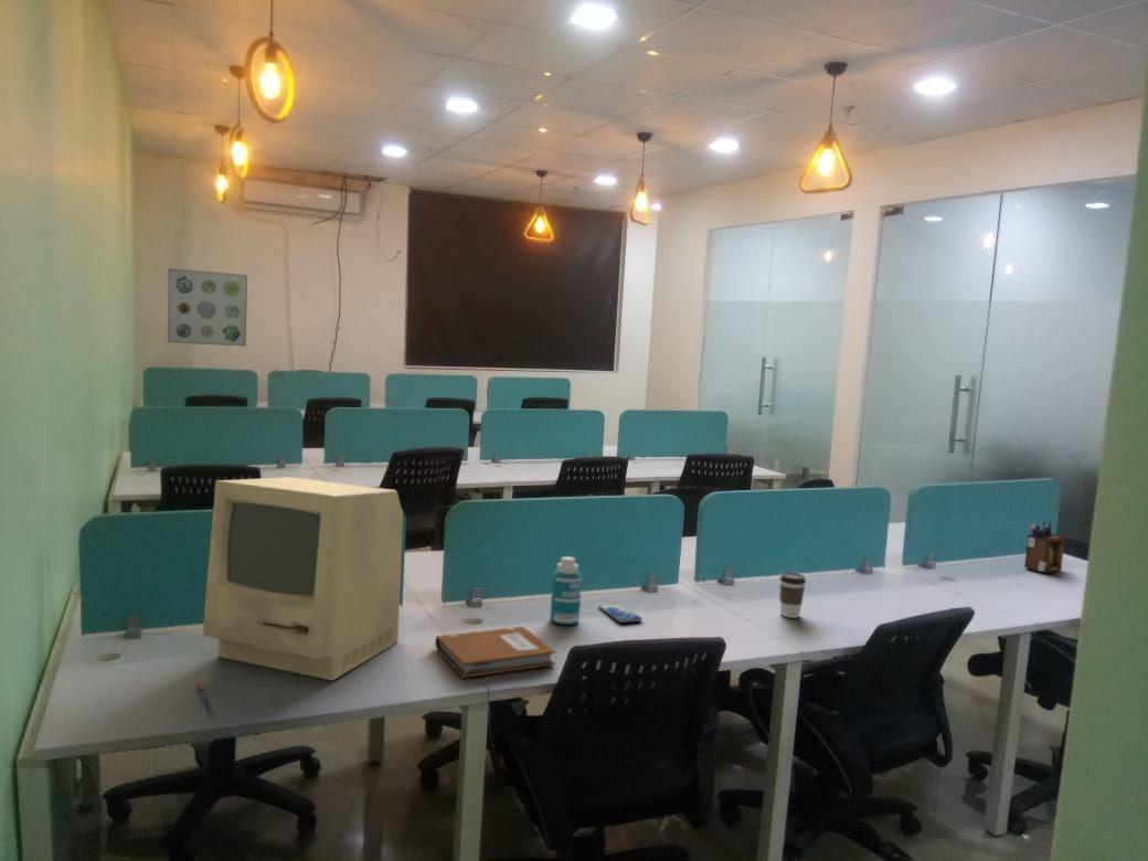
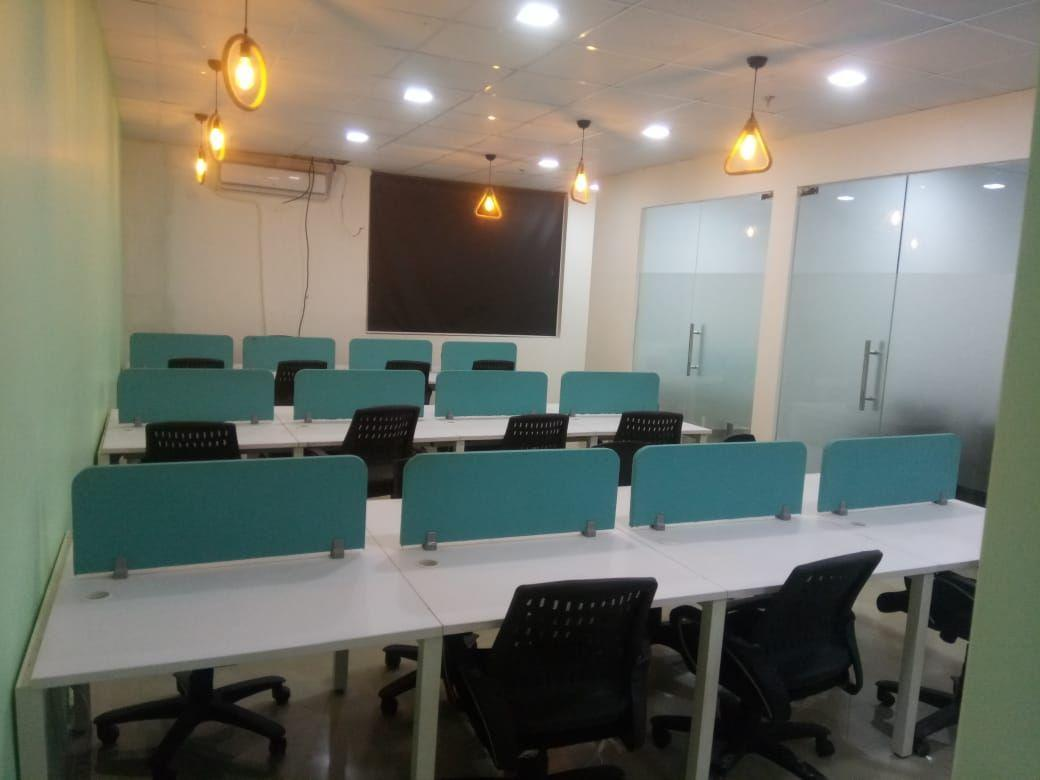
- computer monitor [202,476,404,681]
- desk organizer [1023,519,1066,574]
- coffee cup [778,571,807,619]
- pen [195,682,215,715]
- smartphone [598,603,644,624]
- bottle [549,555,583,626]
- wall art [167,267,248,348]
- notebook [434,626,557,679]
